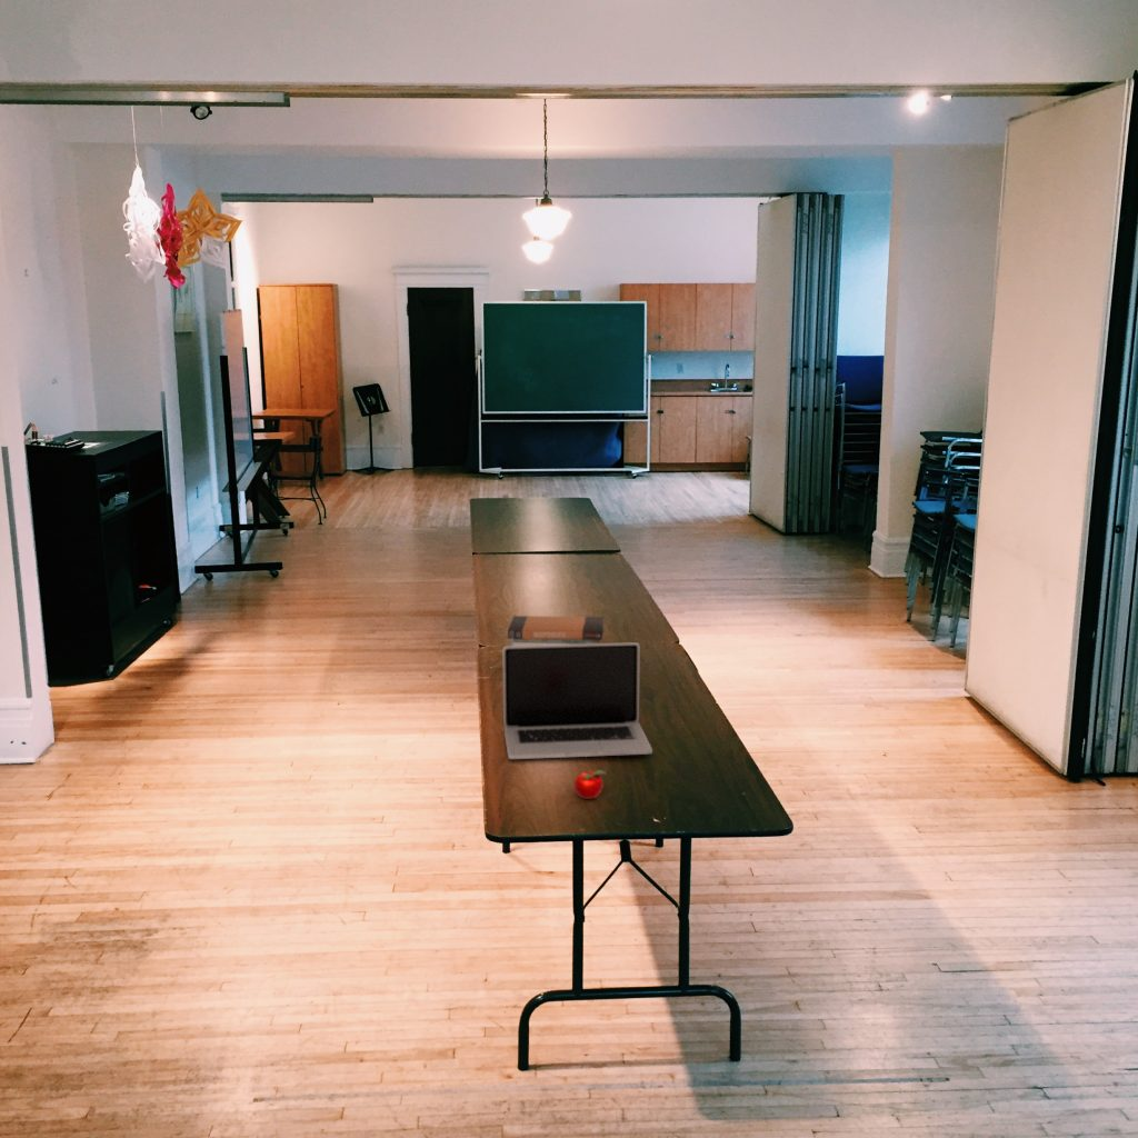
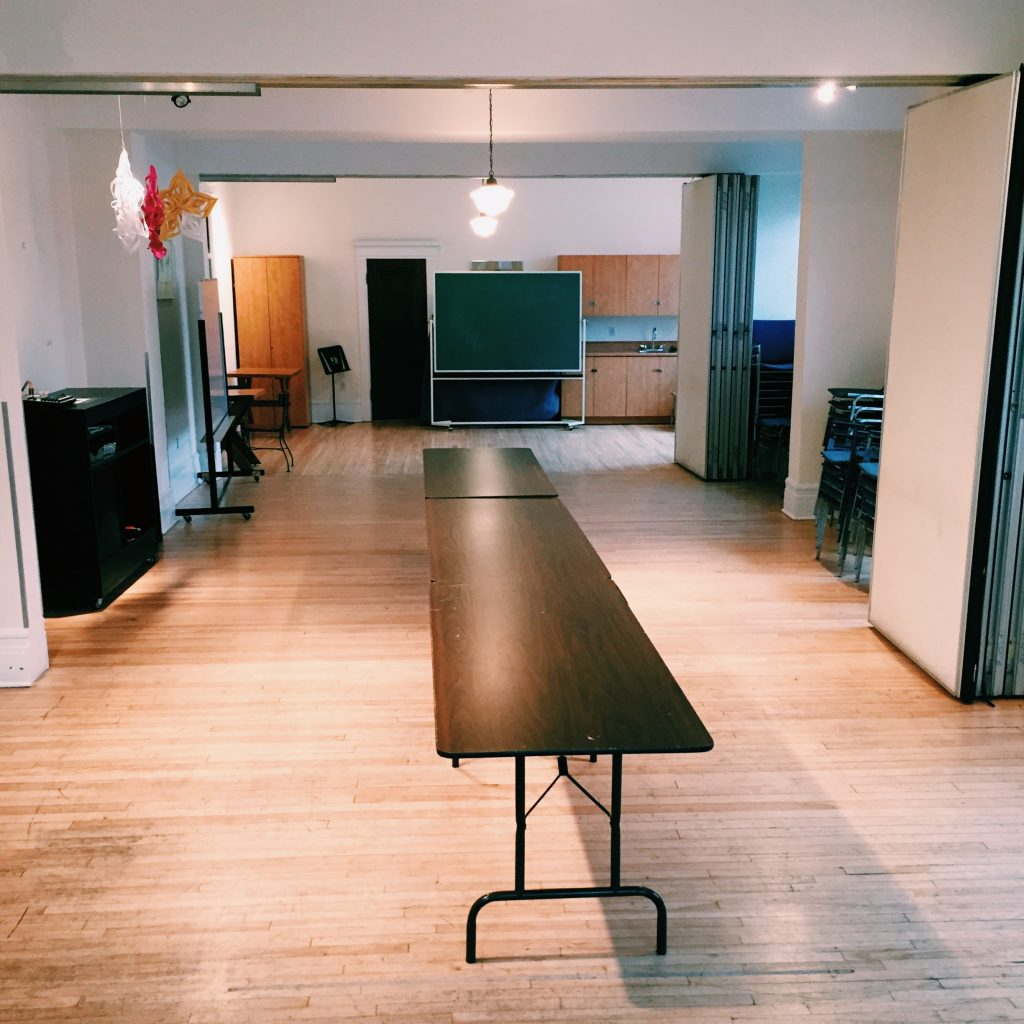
- book stack [507,615,606,647]
- laptop [501,641,653,760]
- apple [572,769,608,800]
